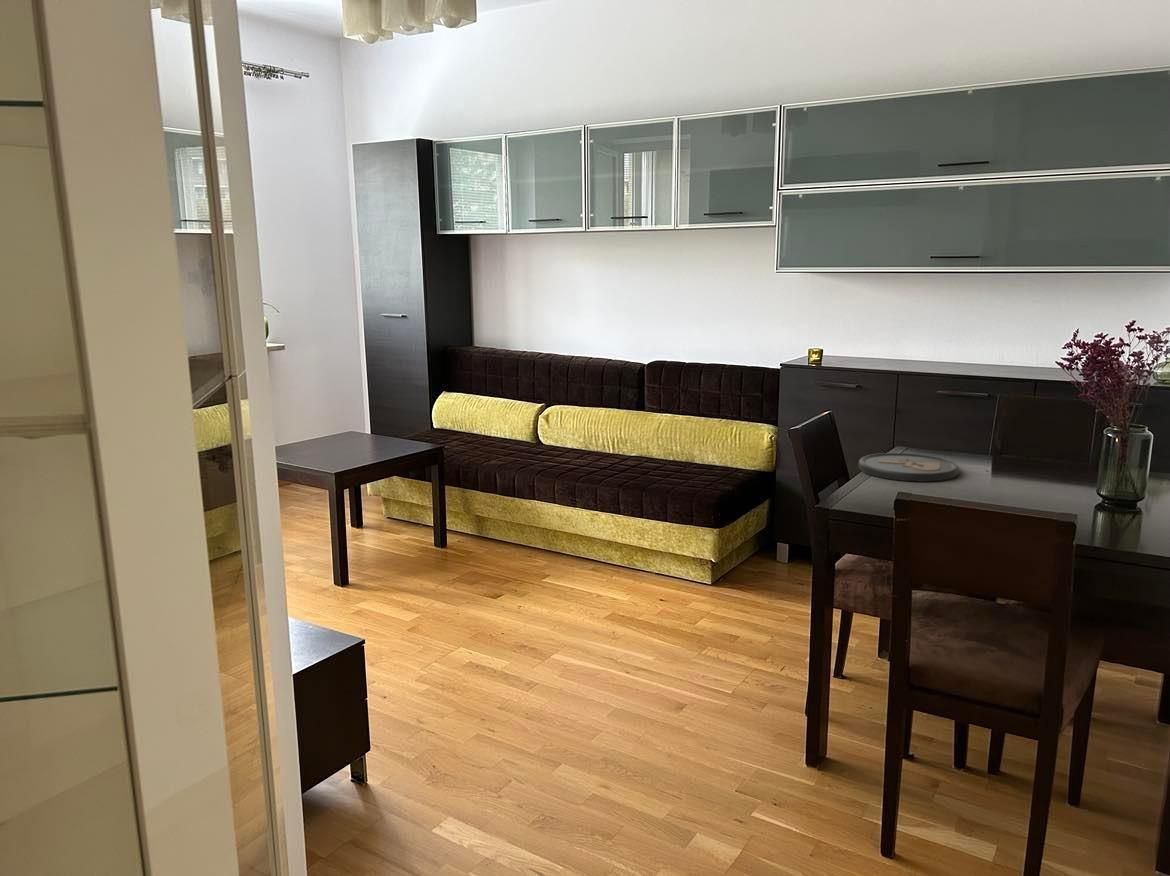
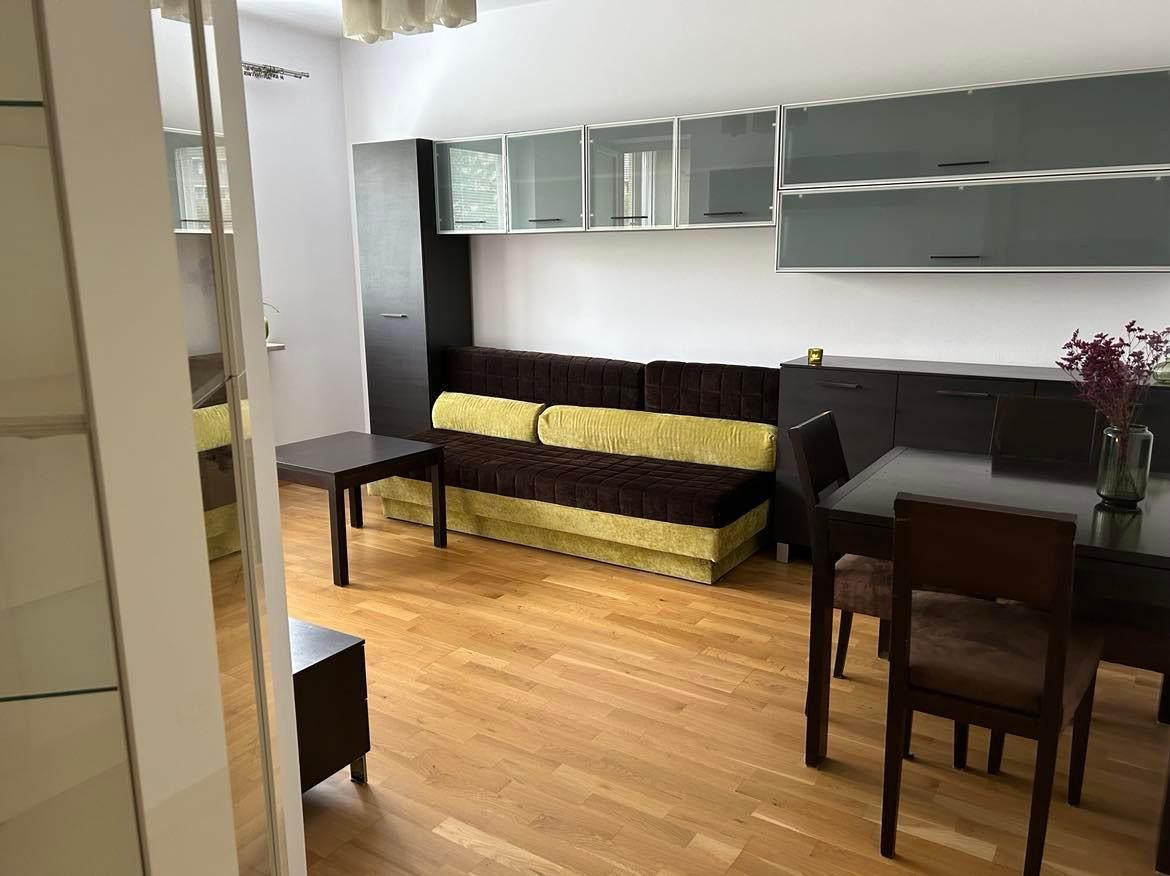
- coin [858,452,960,483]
